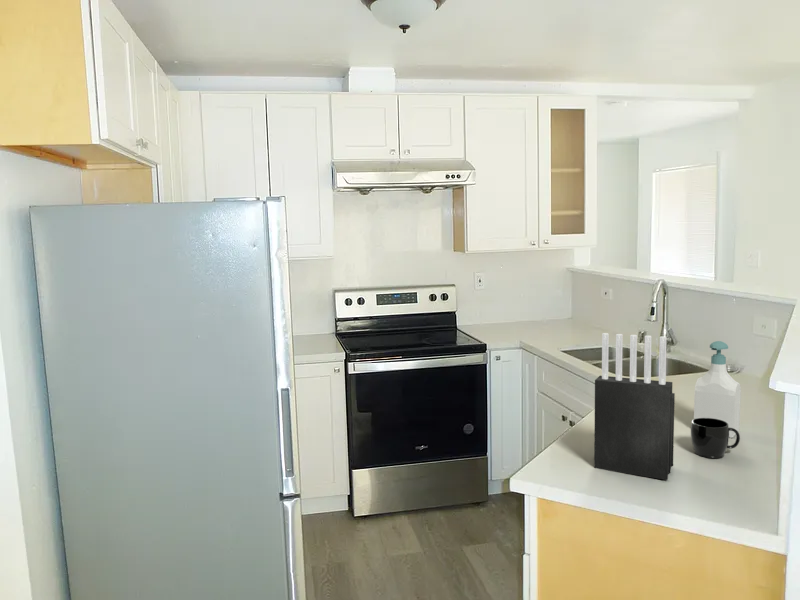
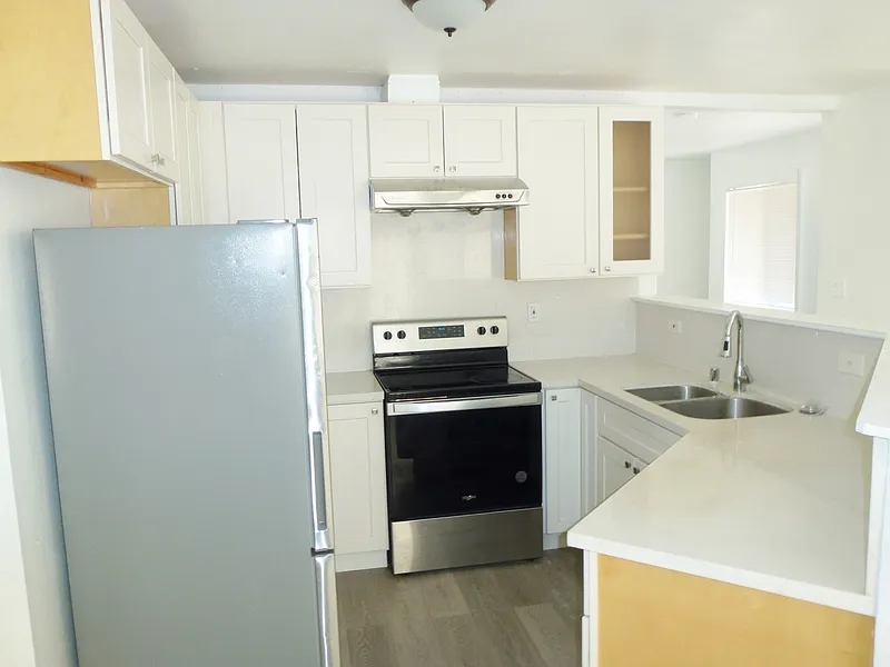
- soap bottle [693,340,742,439]
- mug [690,418,741,459]
- knife block [593,332,676,481]
